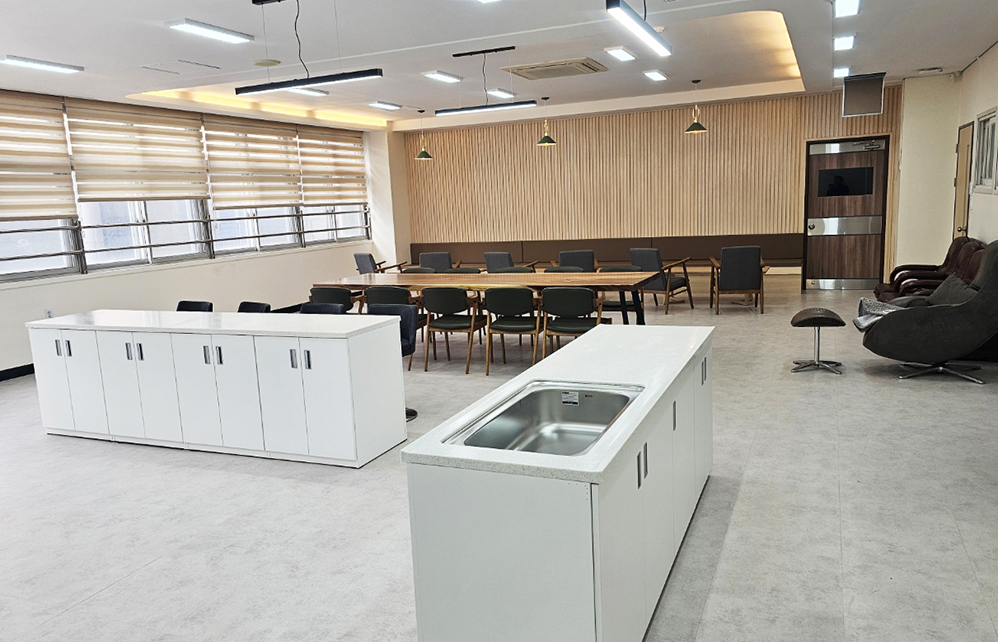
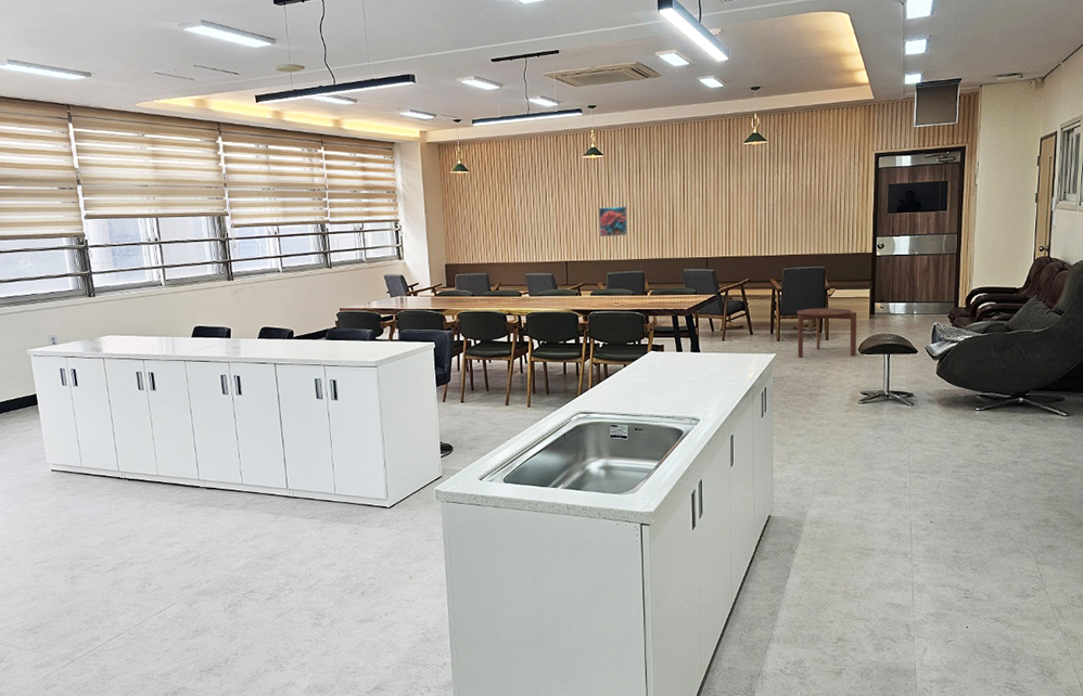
+ side table [795,307,857,358]
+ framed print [598,205,628,237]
